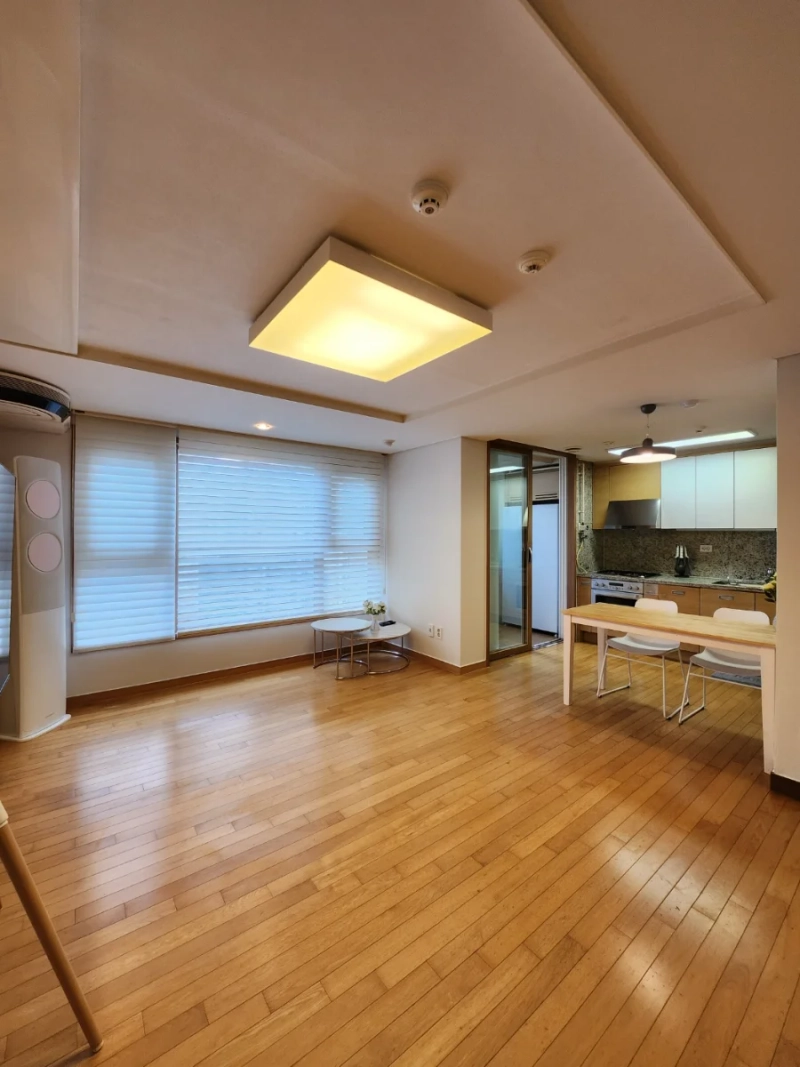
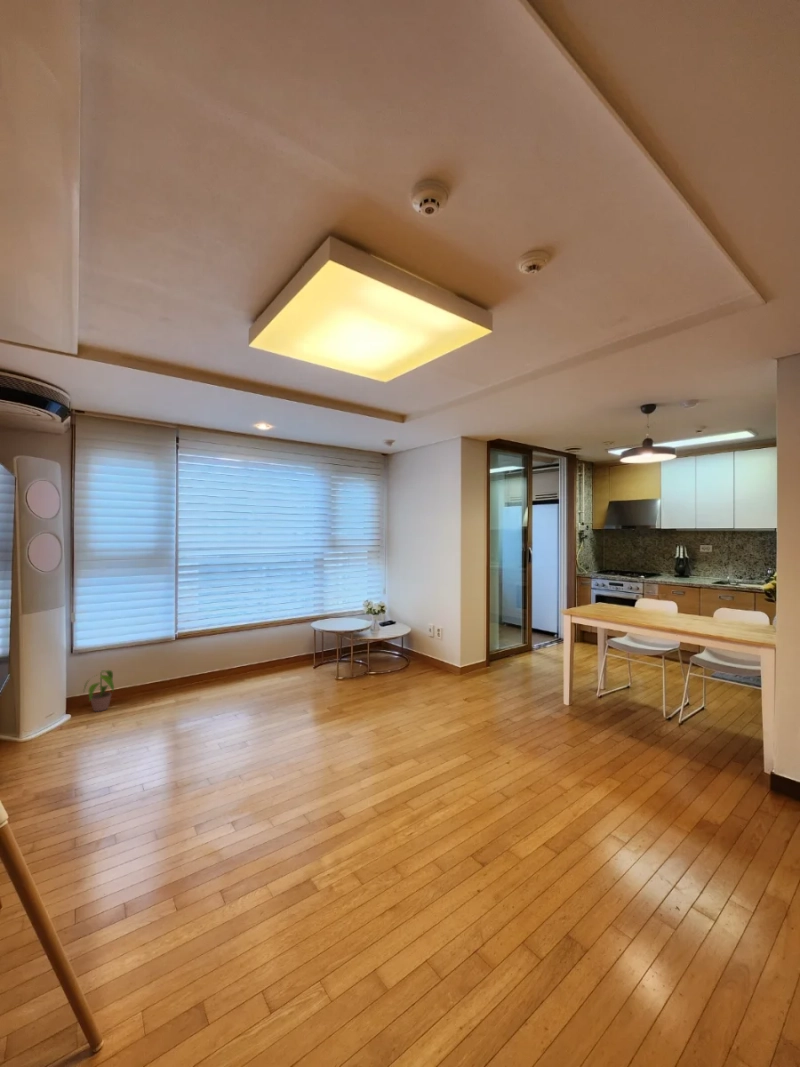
+ potted plant [82,669,115,713]
